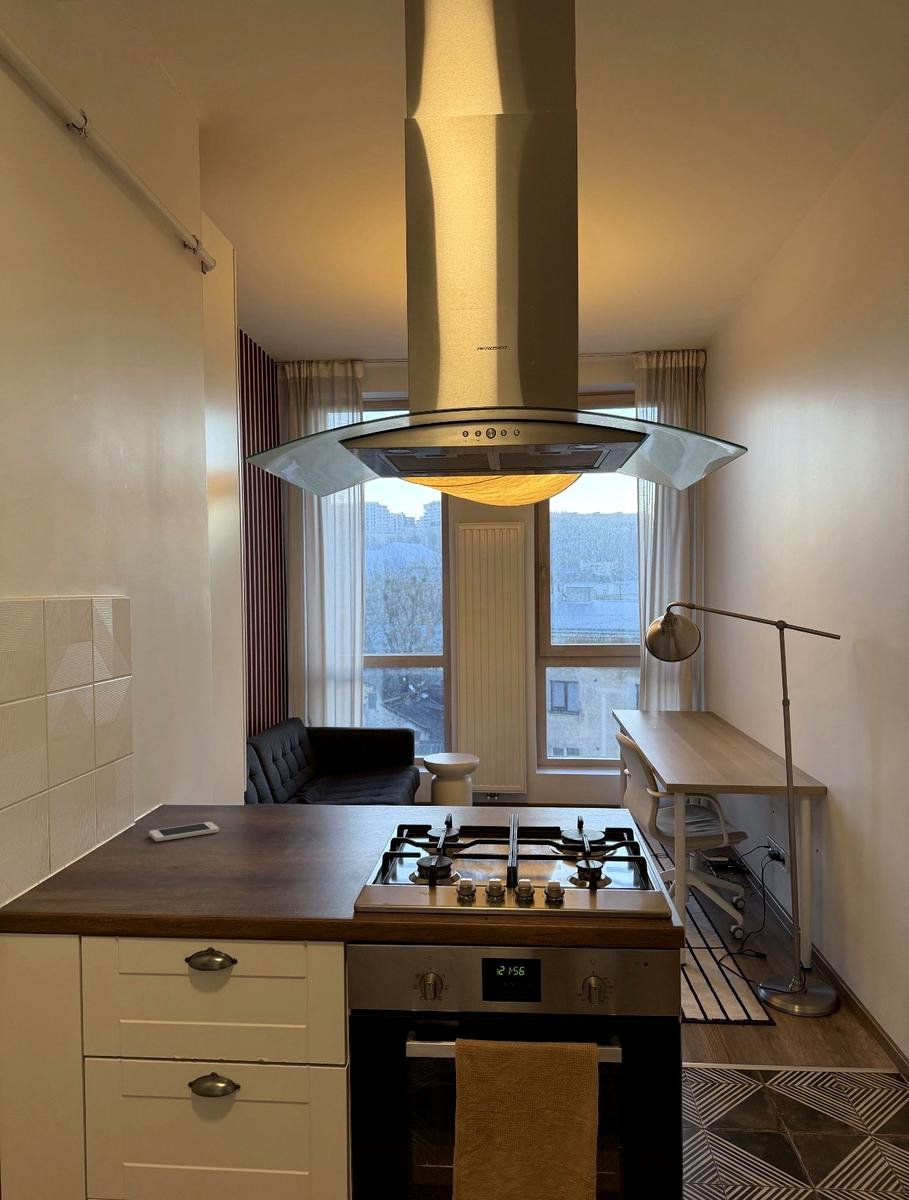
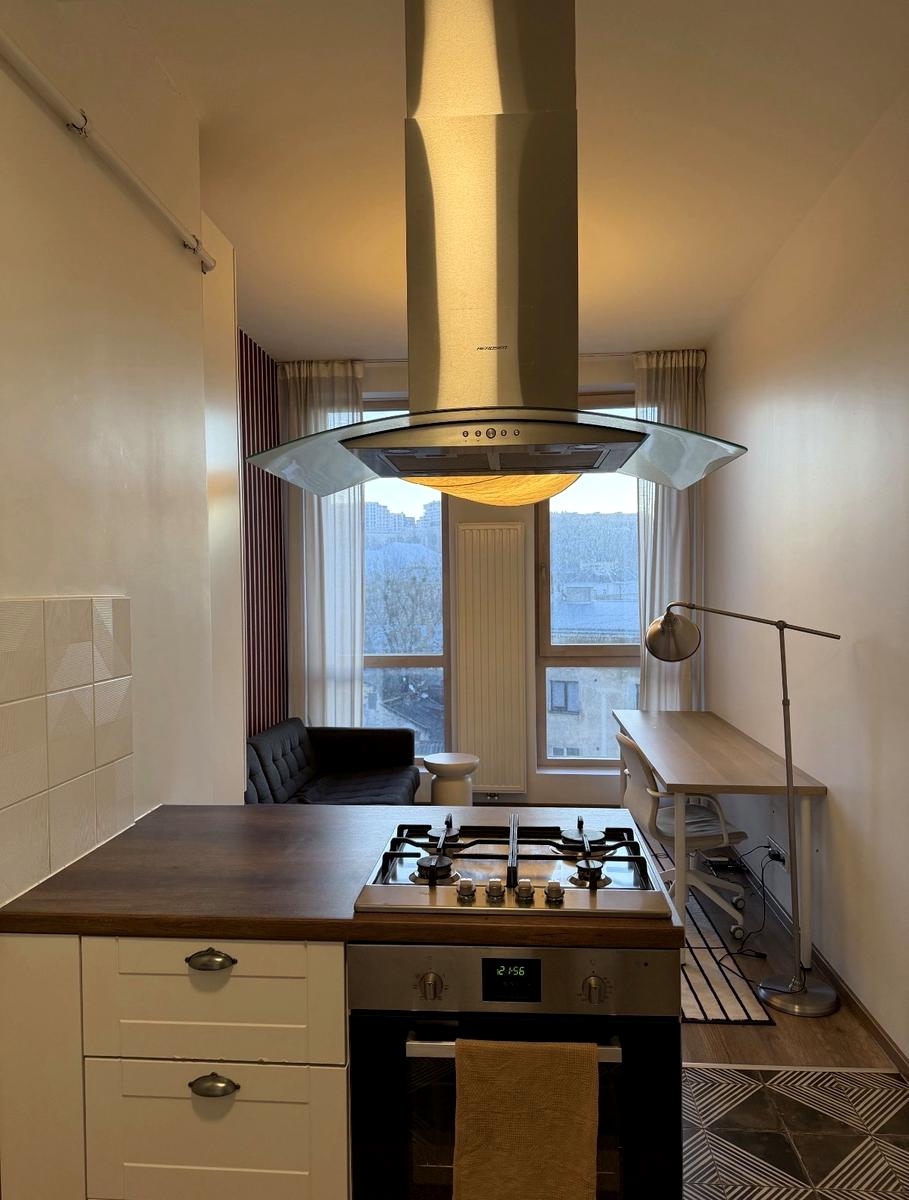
- smartphone [148,821,220,842]
